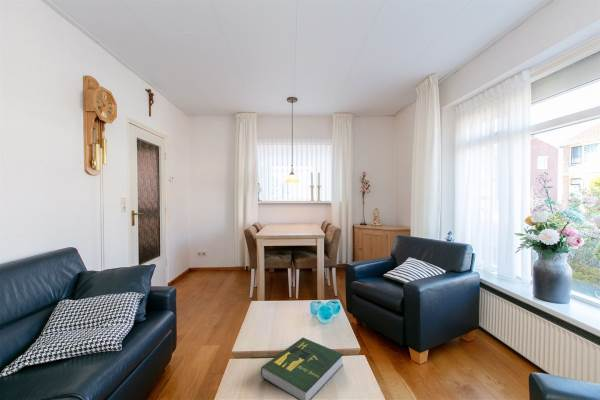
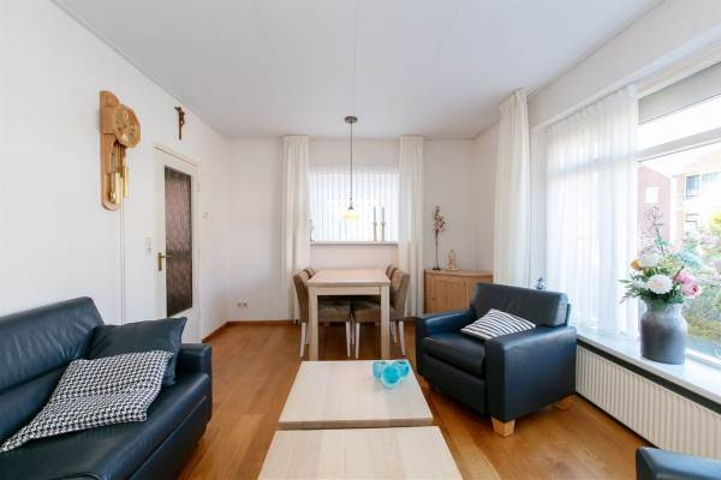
- book [260,337,344,400]
